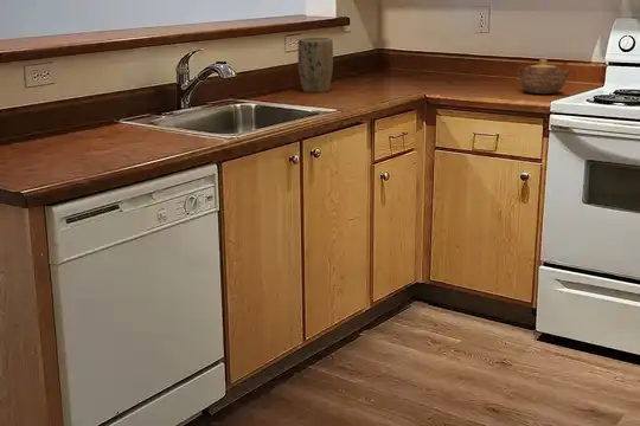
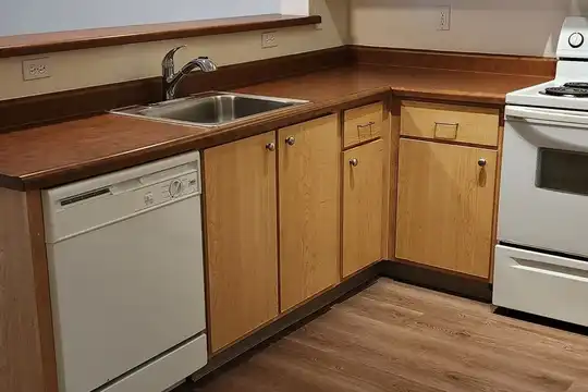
- plant pot [296,37,334,93]
- teapot [517,58,574,95]
